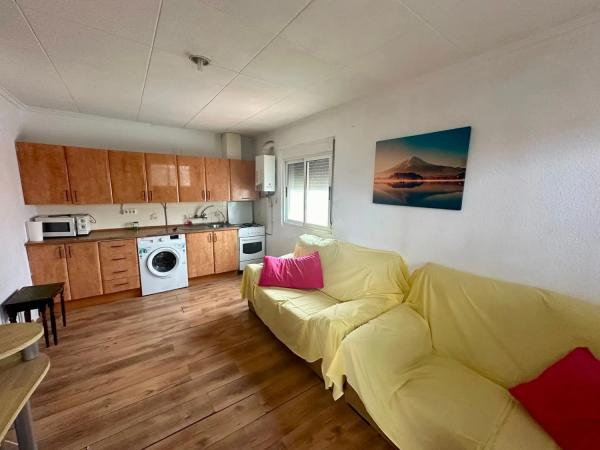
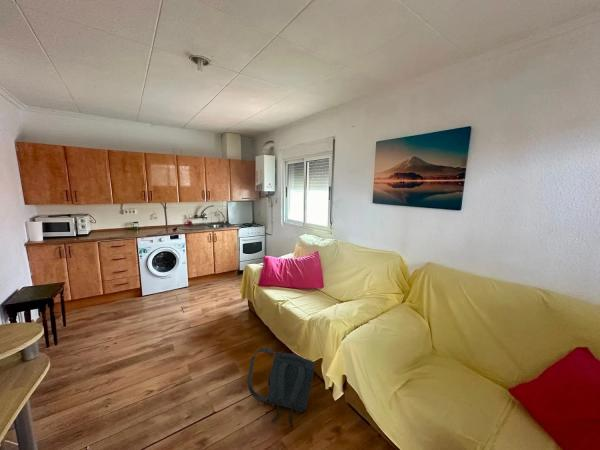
+ backpack [247,346,315,429]
